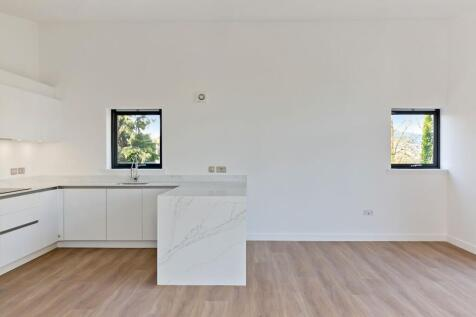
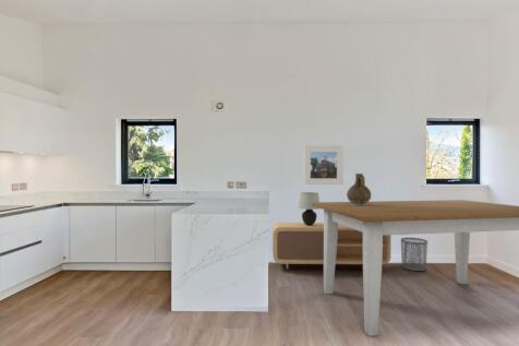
+ ceramic jug [346,172,372,205]
+ tv stand [271,222,391,270]
+ table lamp [298,191,321,226]
+ waste bin [400,237,429,272]
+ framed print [303,145,345,186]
+ table [312,199,519,337]
